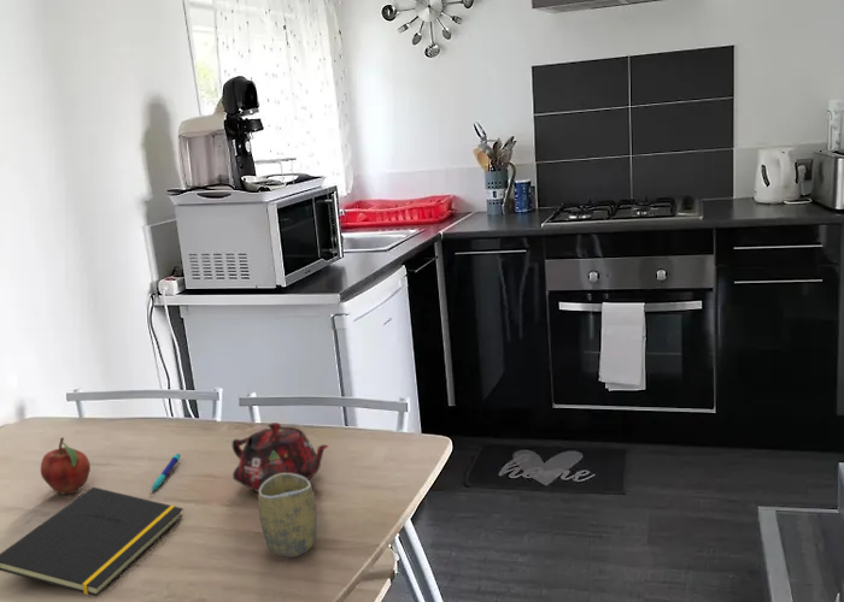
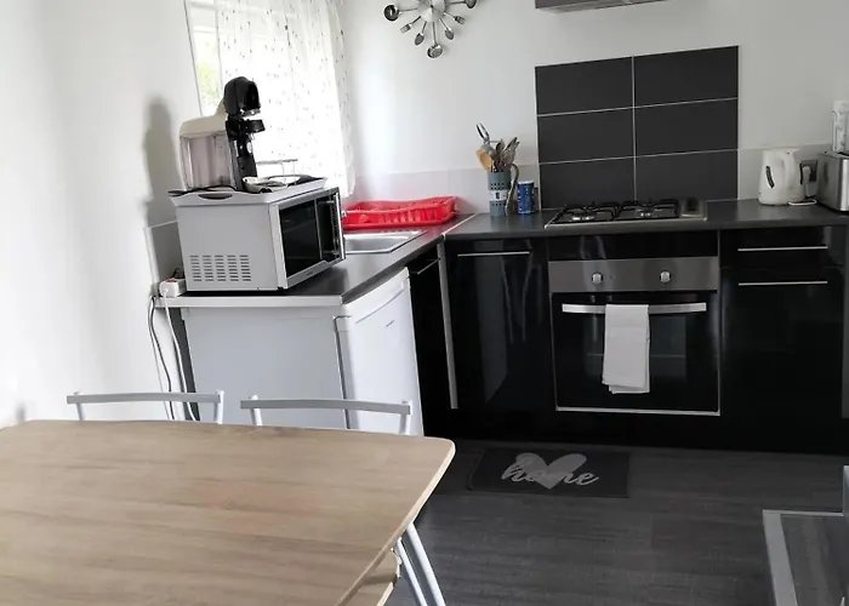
- notepad [0,486,184,597]
- teapot [231,421,329,494]
- pen [151,453,182,492]
- fruit [40,437,92,495]
- cup [257,473,318,559]
